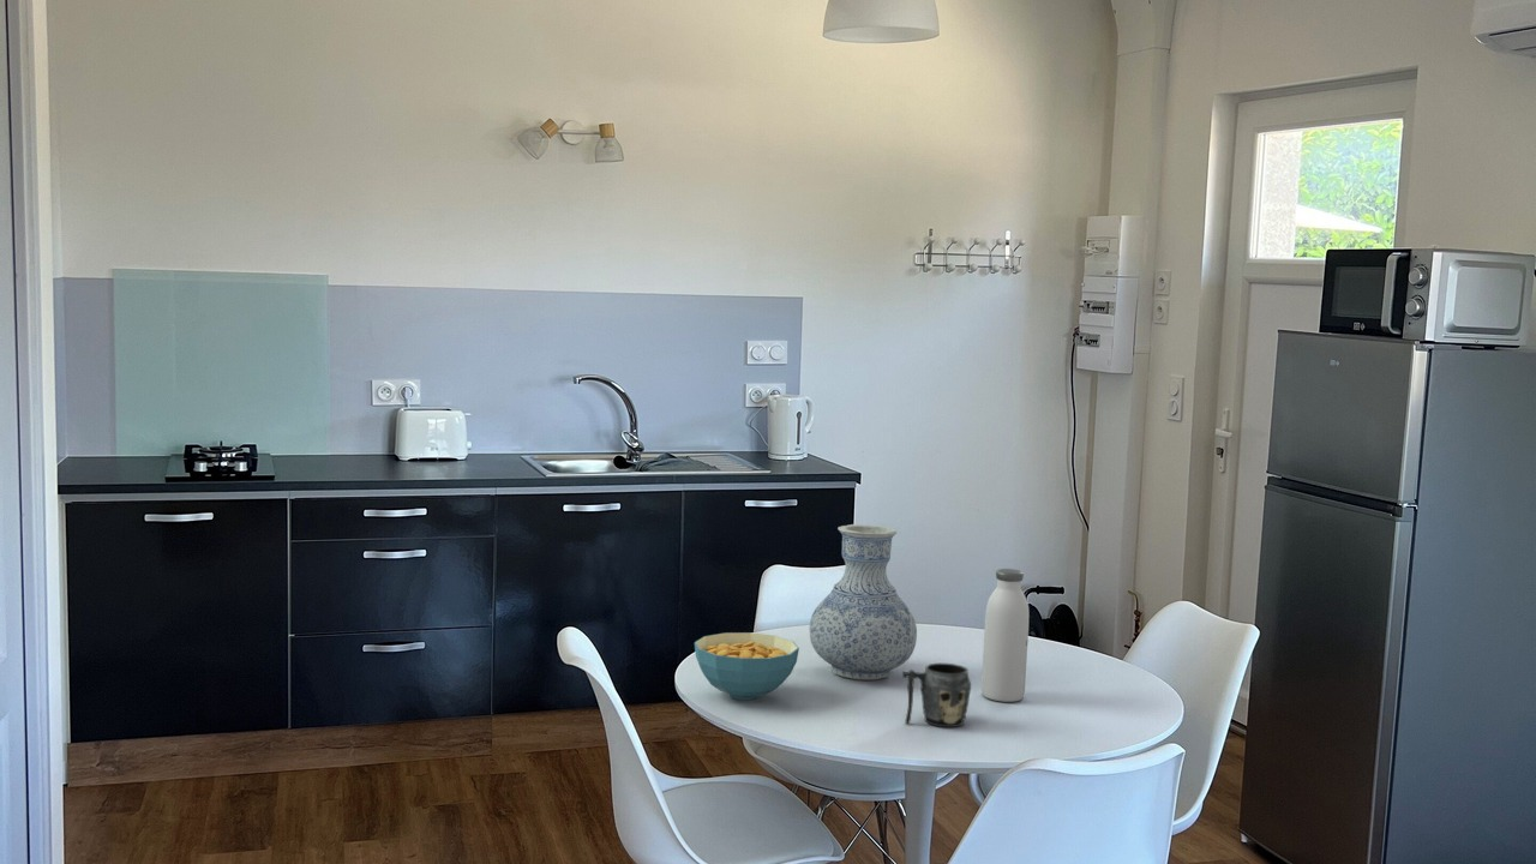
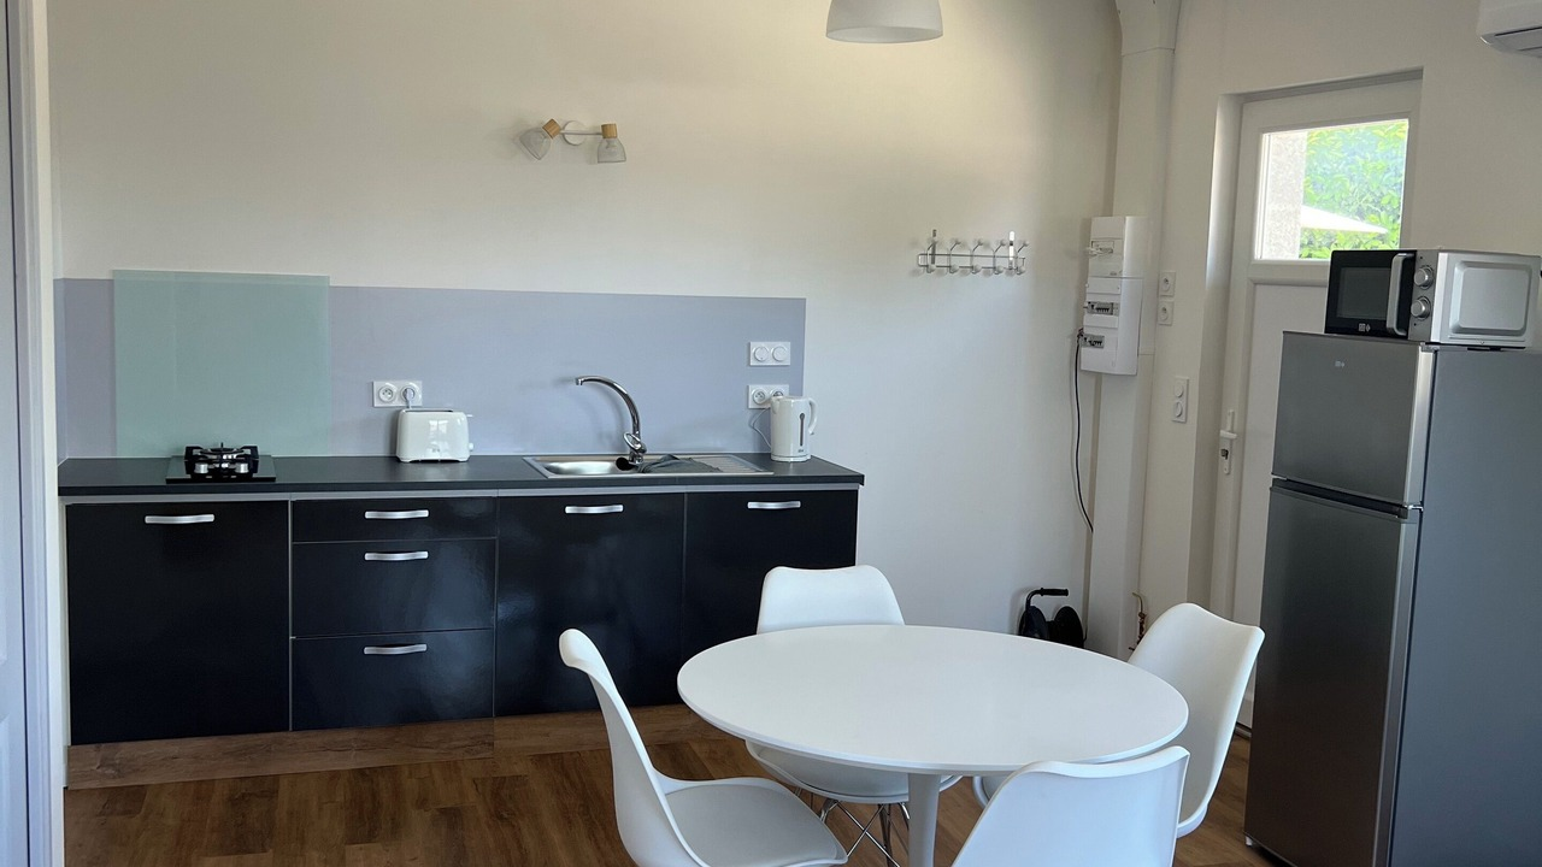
- vase [808,523,918,680]
- cereal bowl [694,631,800,701]
- water bottle [980,568,1030,703]
- mug [901,662,972,728]
